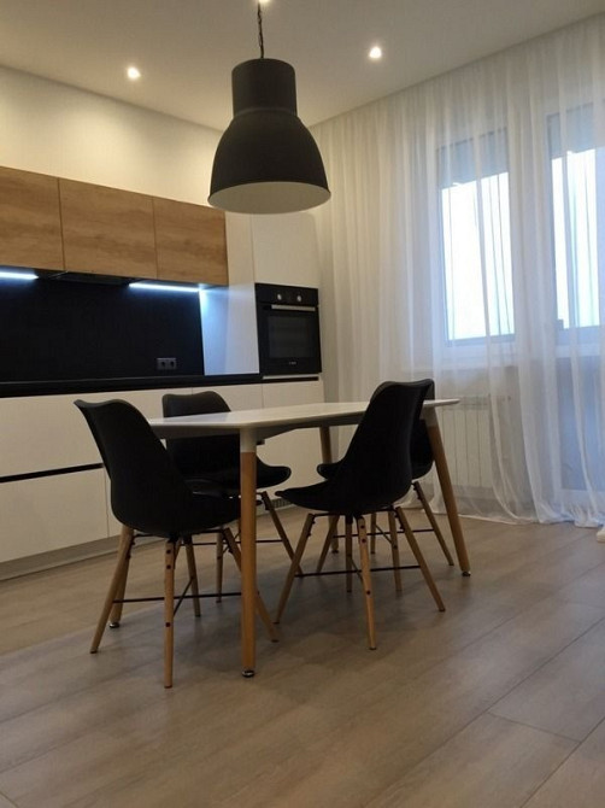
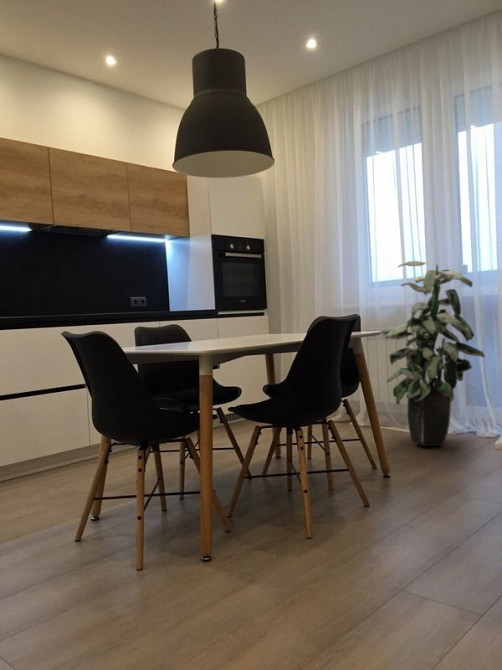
+ indoor plant [381,260,486,447]
